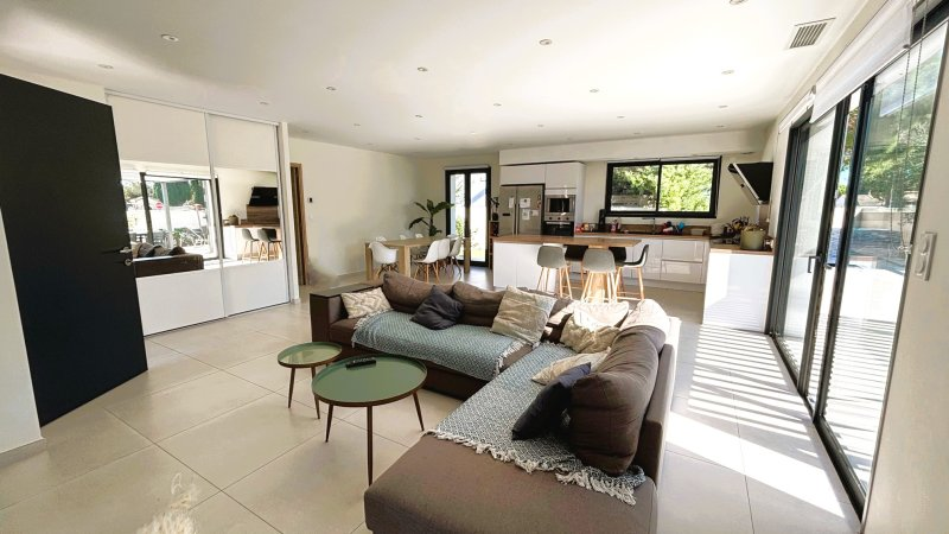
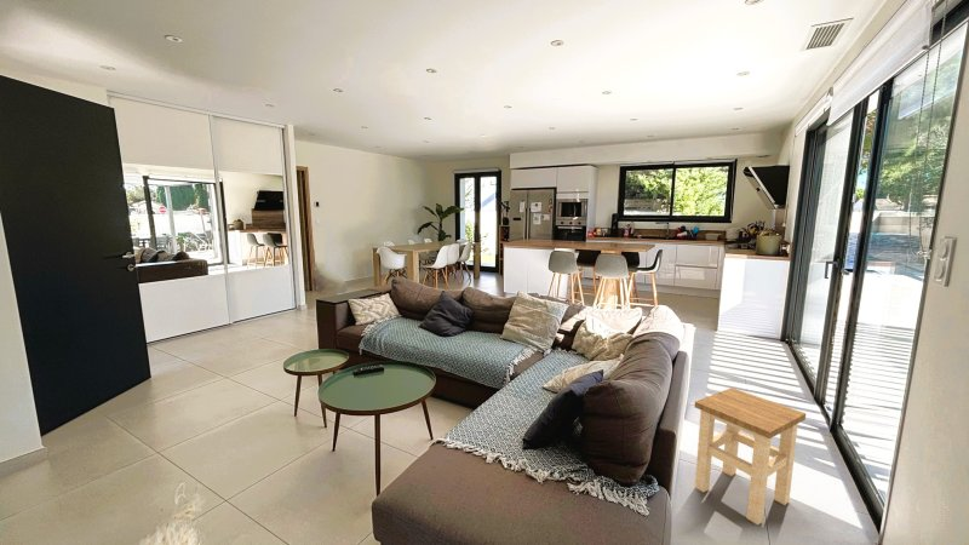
+ stool [694,386,807,527]
